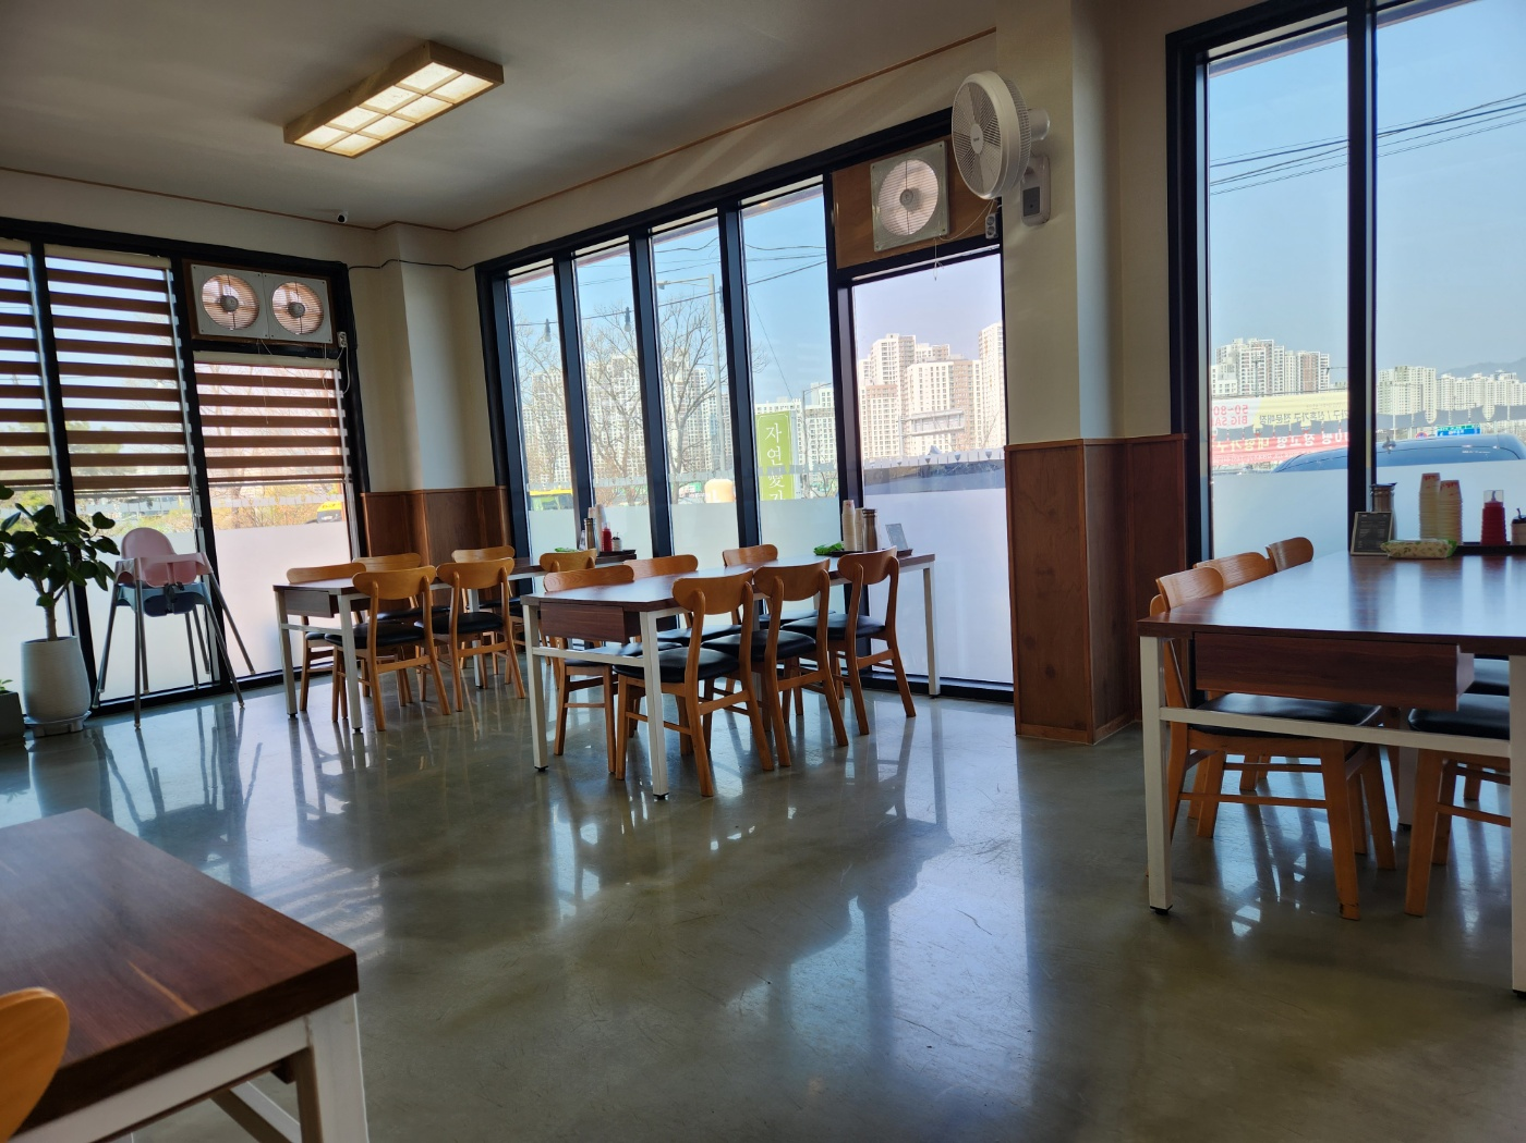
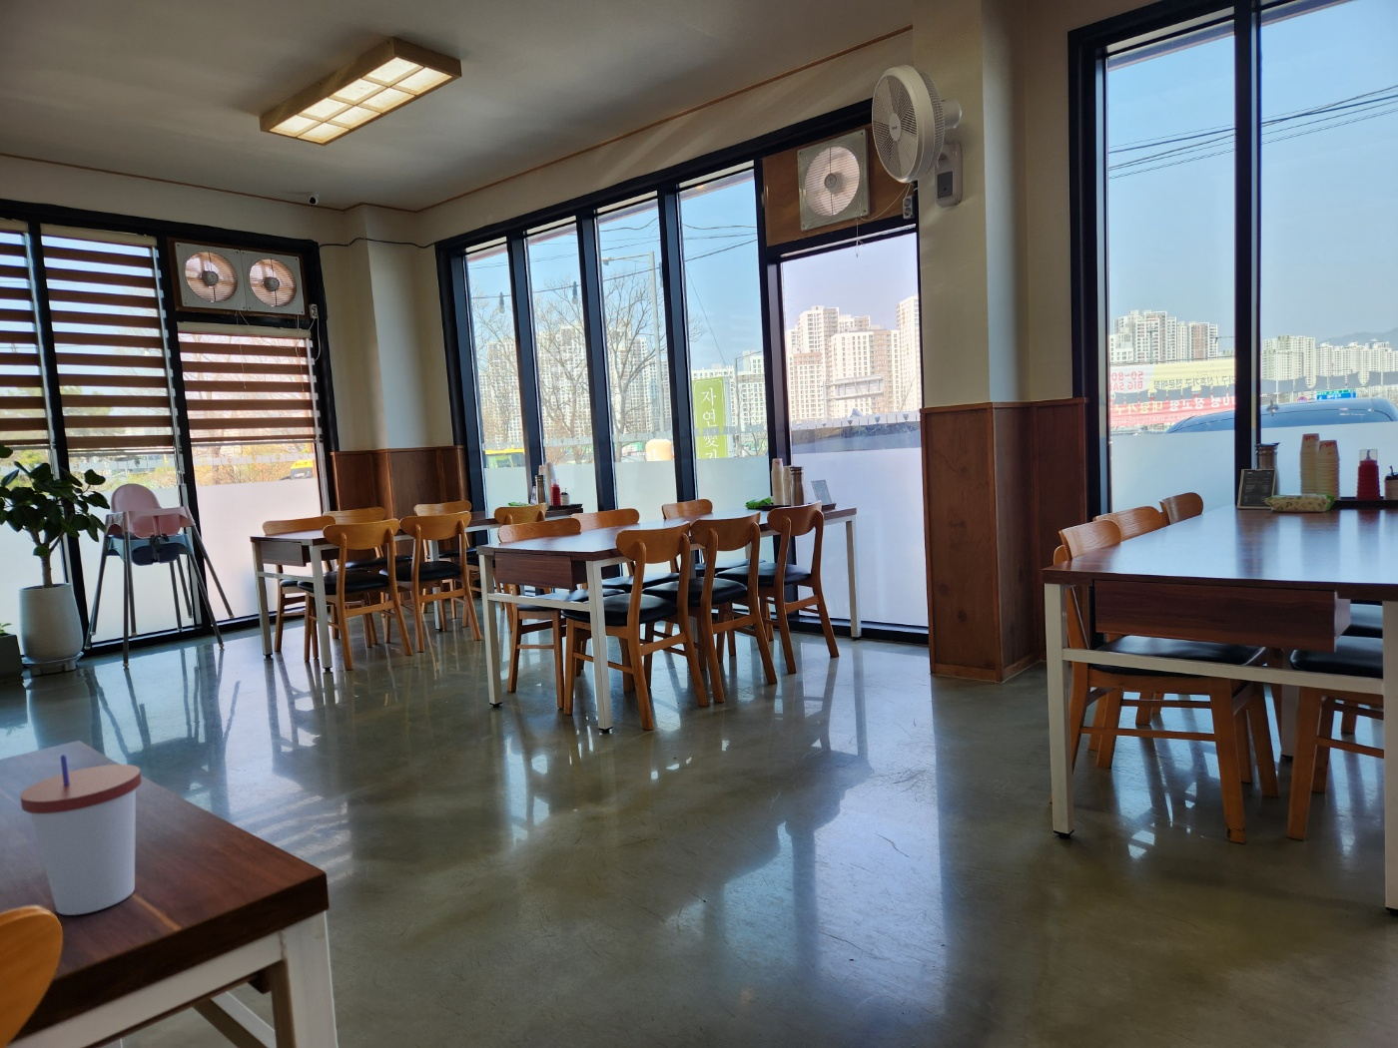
+ cup [19,754,143,916]
